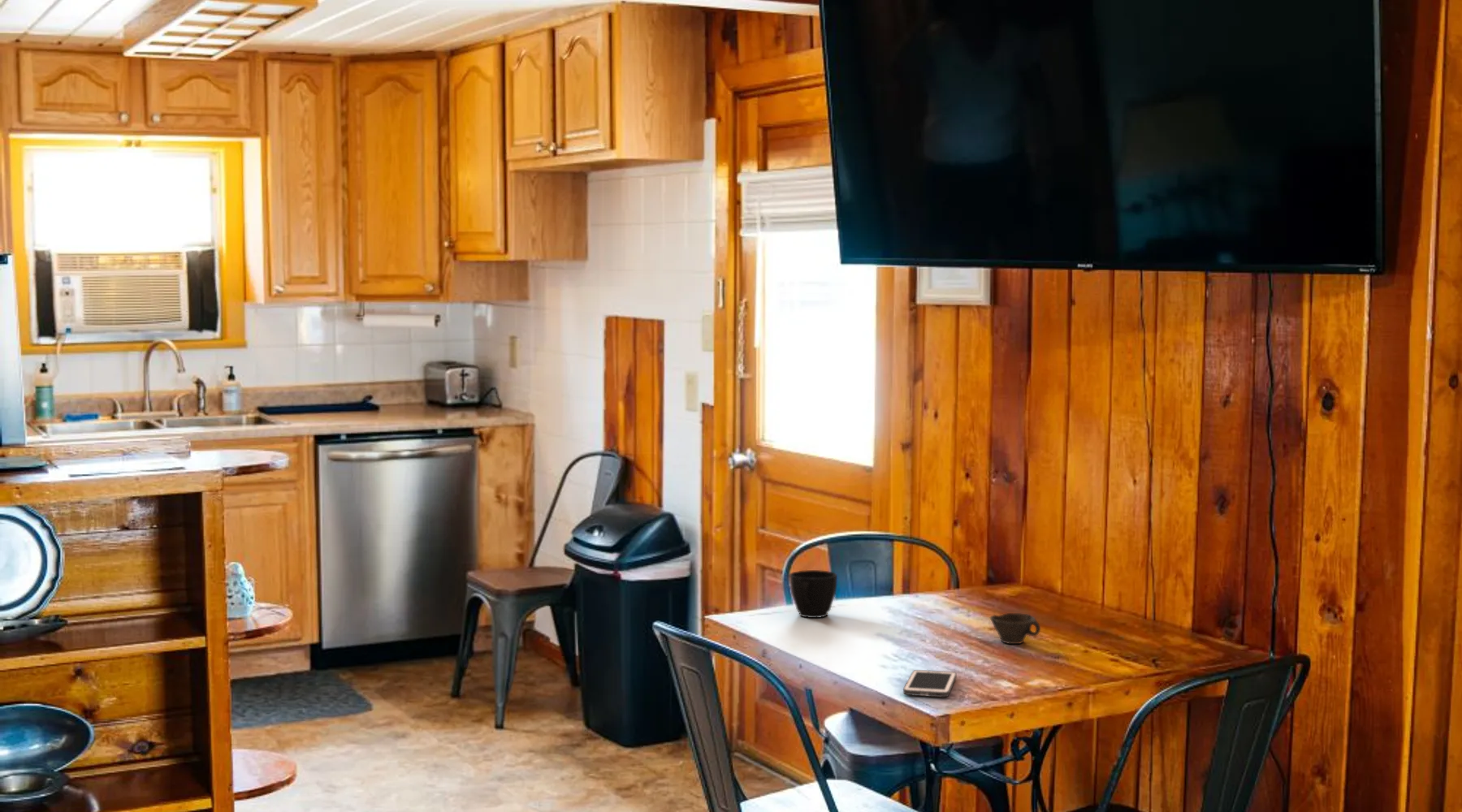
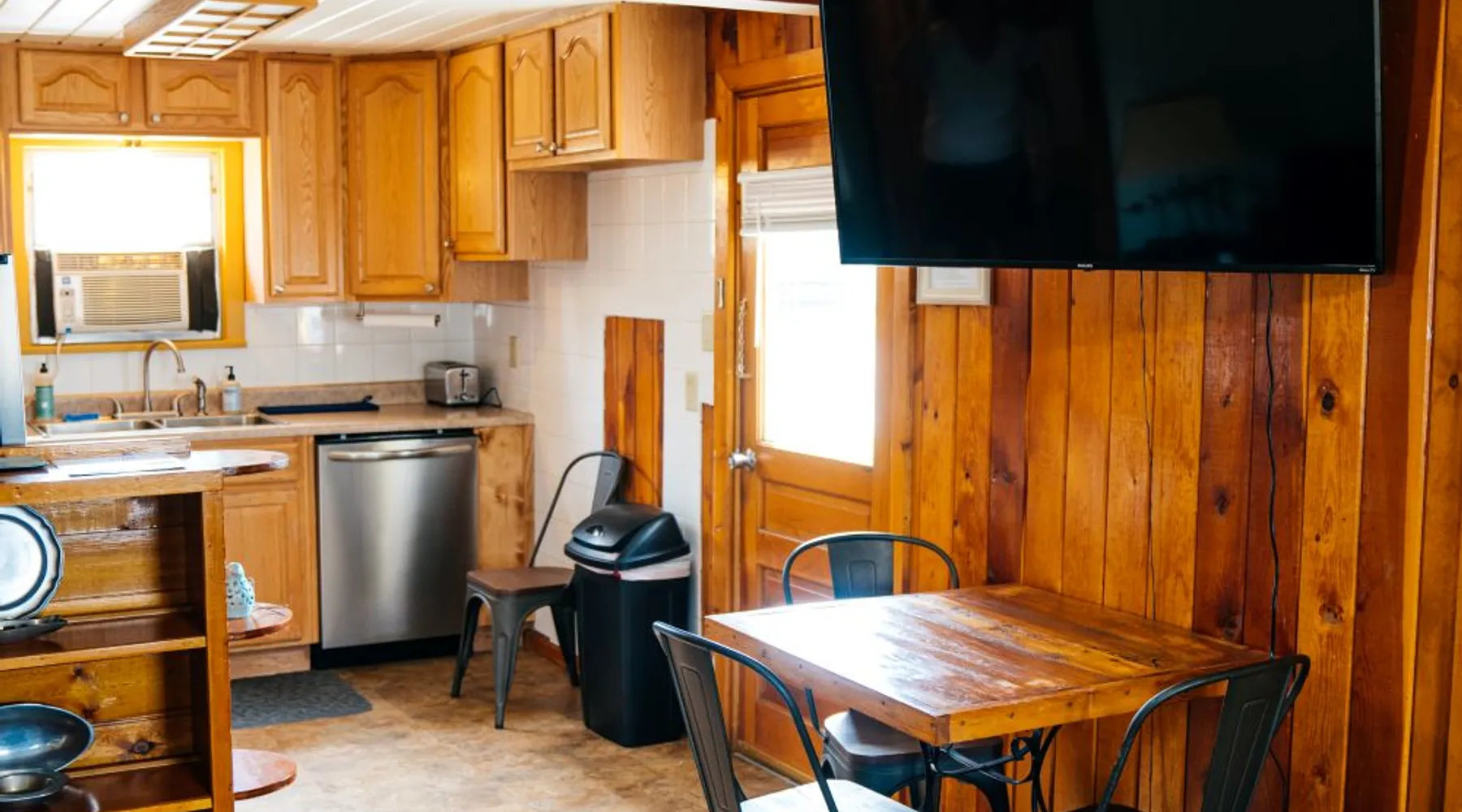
- cup [789,569,838,619]
- cup [989,612,1041,645]
- cell phone [902,669,958,698]
